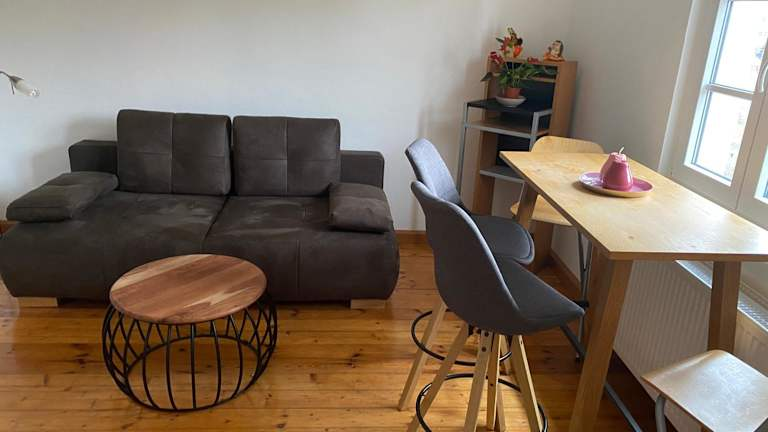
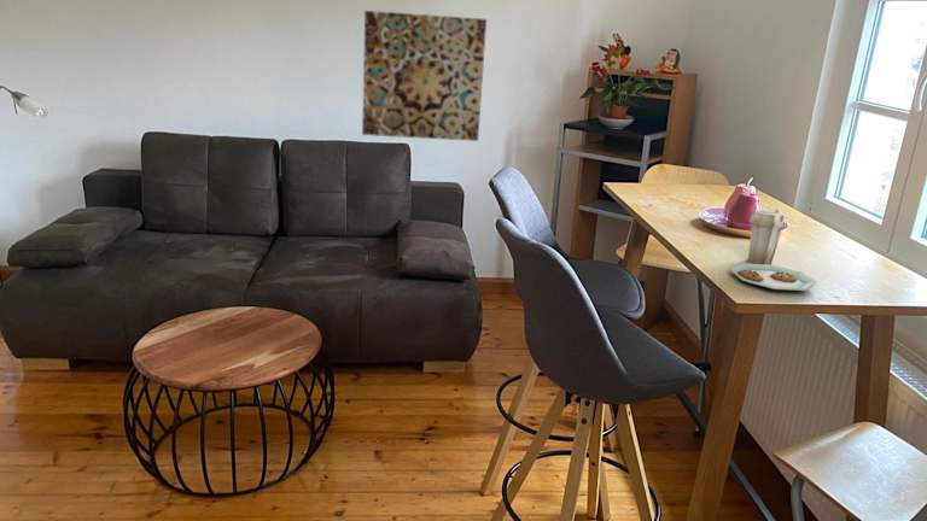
+ plate [729,207,817,292]
+ wall art [361,10,488,142]
